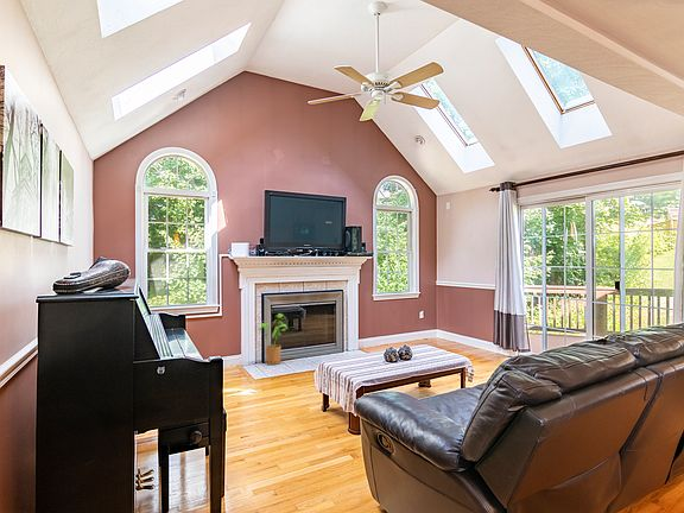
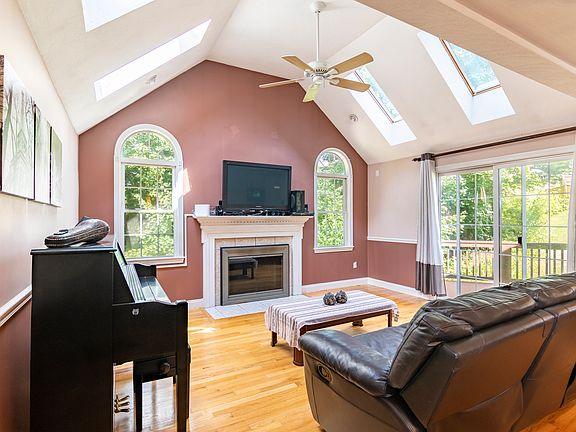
- house plant [258,312,289,366]
